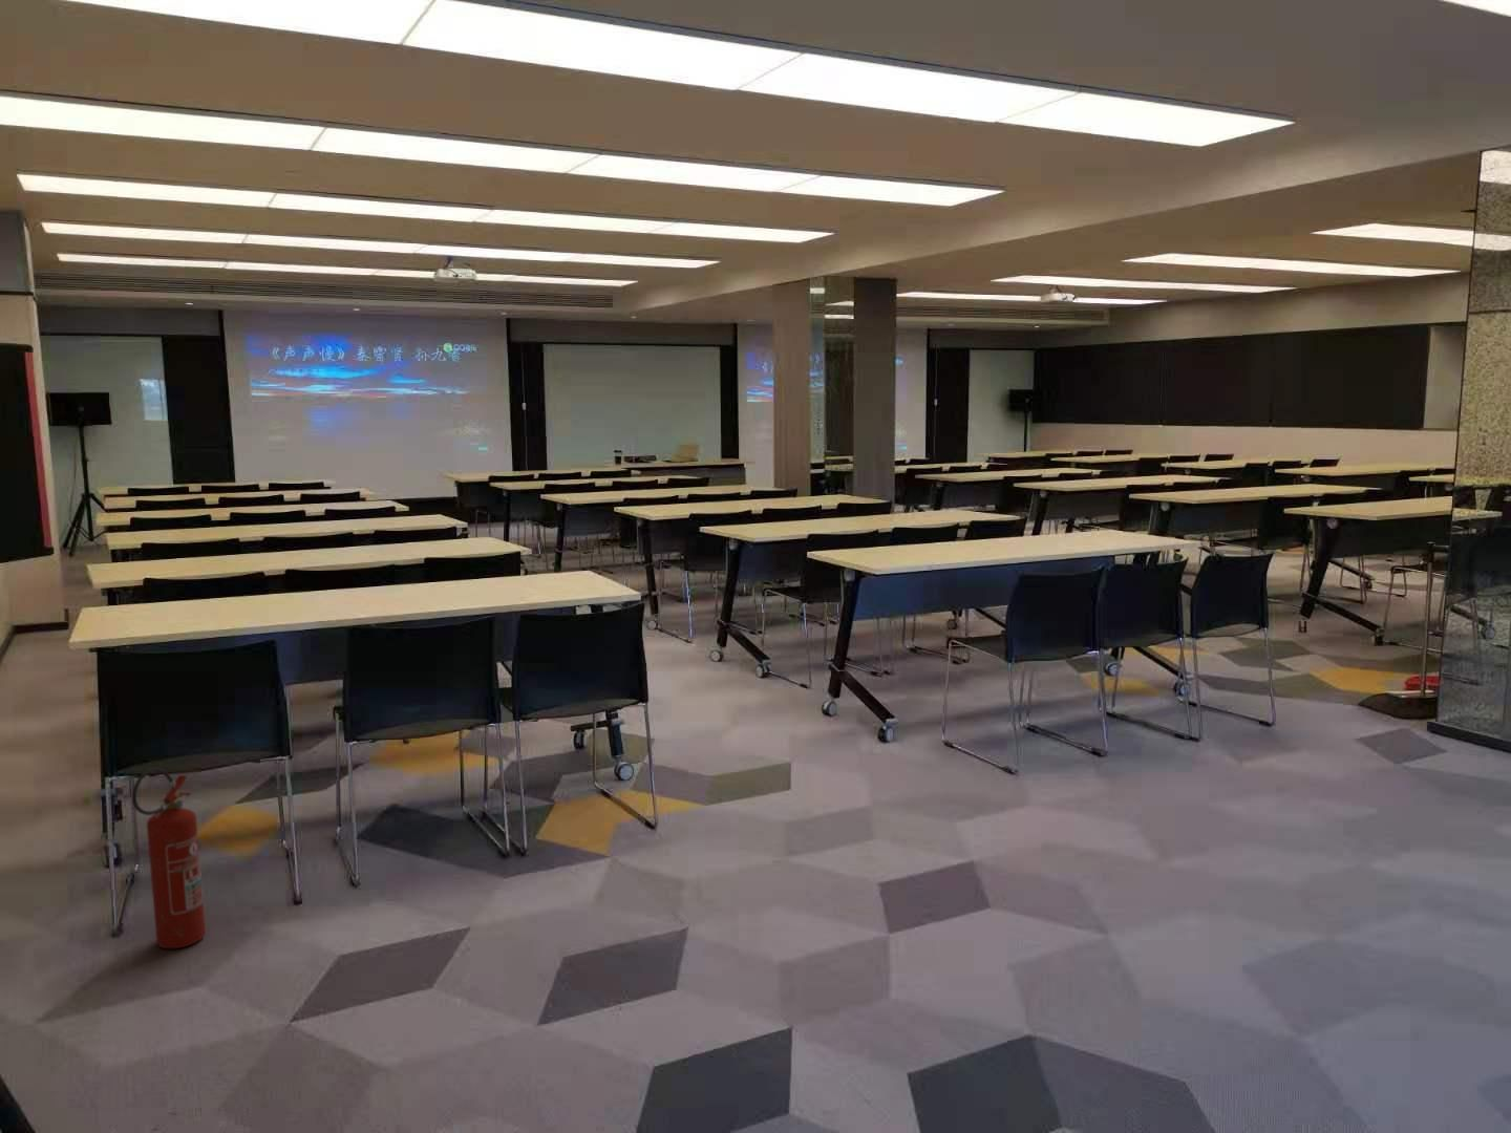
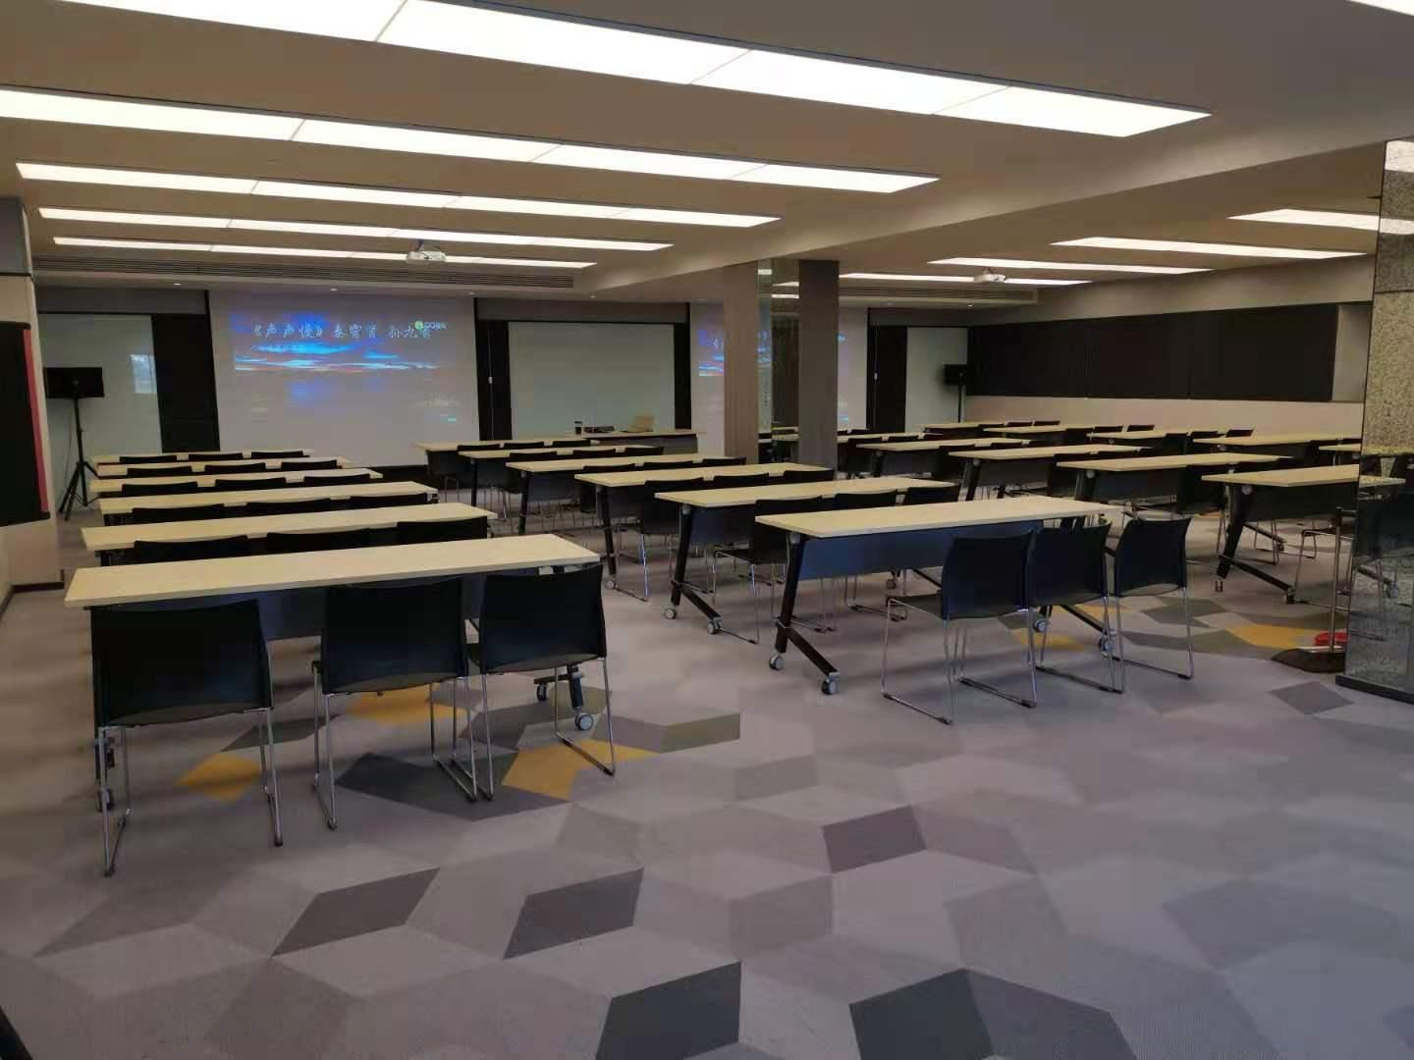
- fire extinguisher [131,766,207,950]
